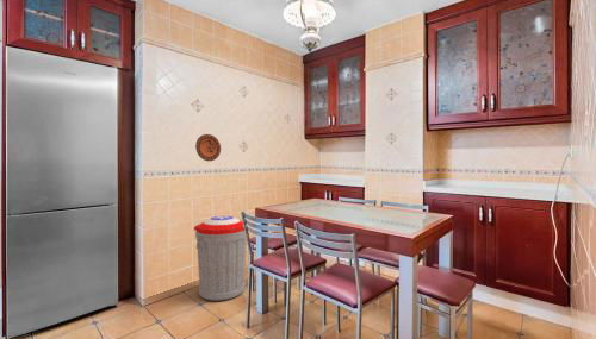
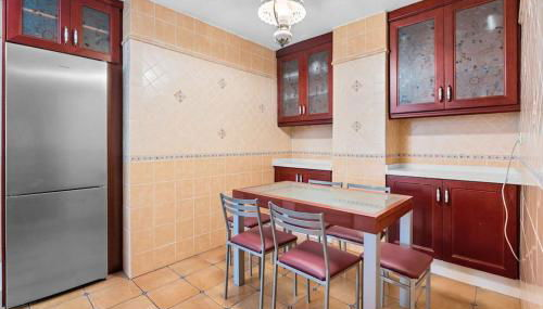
- trash can [193,215,248,302]
- decorative plate [194,133,222,162]
